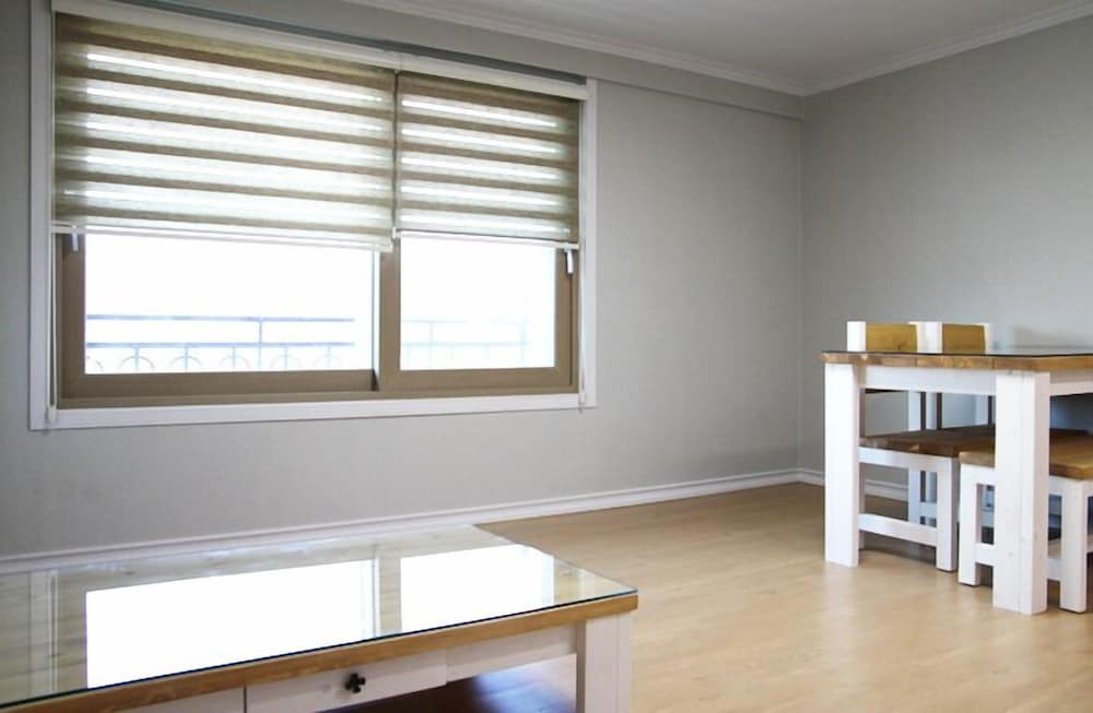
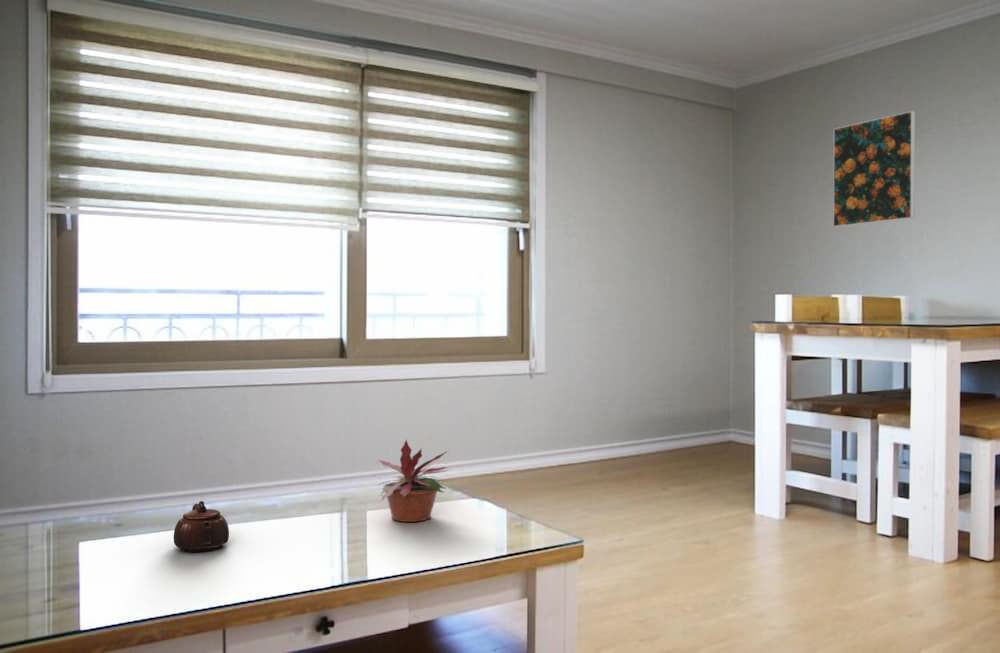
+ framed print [832,110,916,228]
+ potted plant [374,439,454,523]
+ teapot [173,500,230,553]
